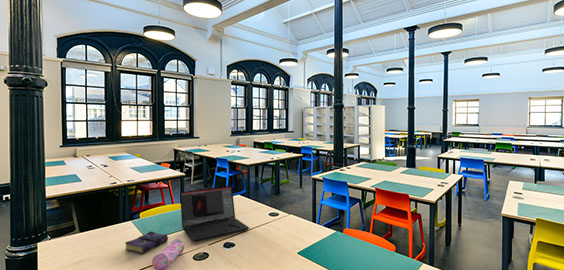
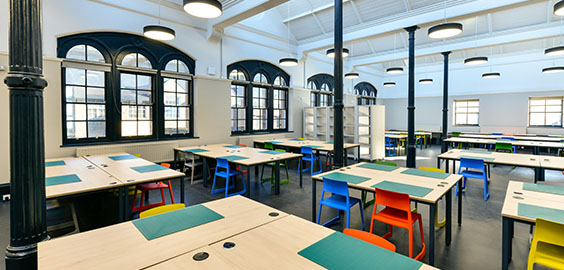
- laptop [179,185,250,243]
- pencil case [151,237,185,270]
- book [124,231,169,255]
